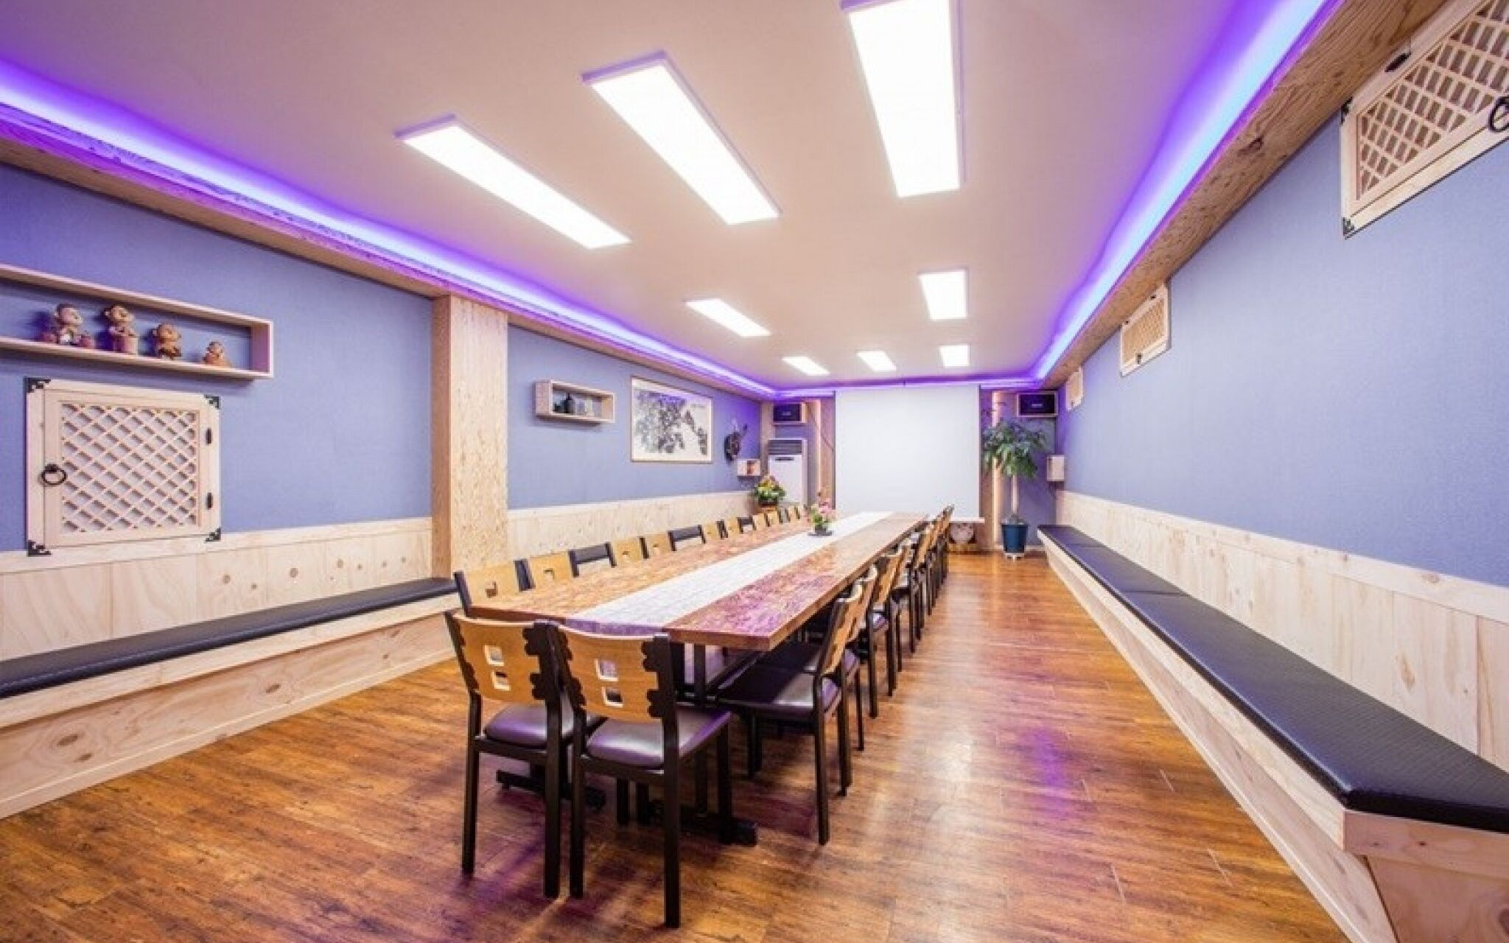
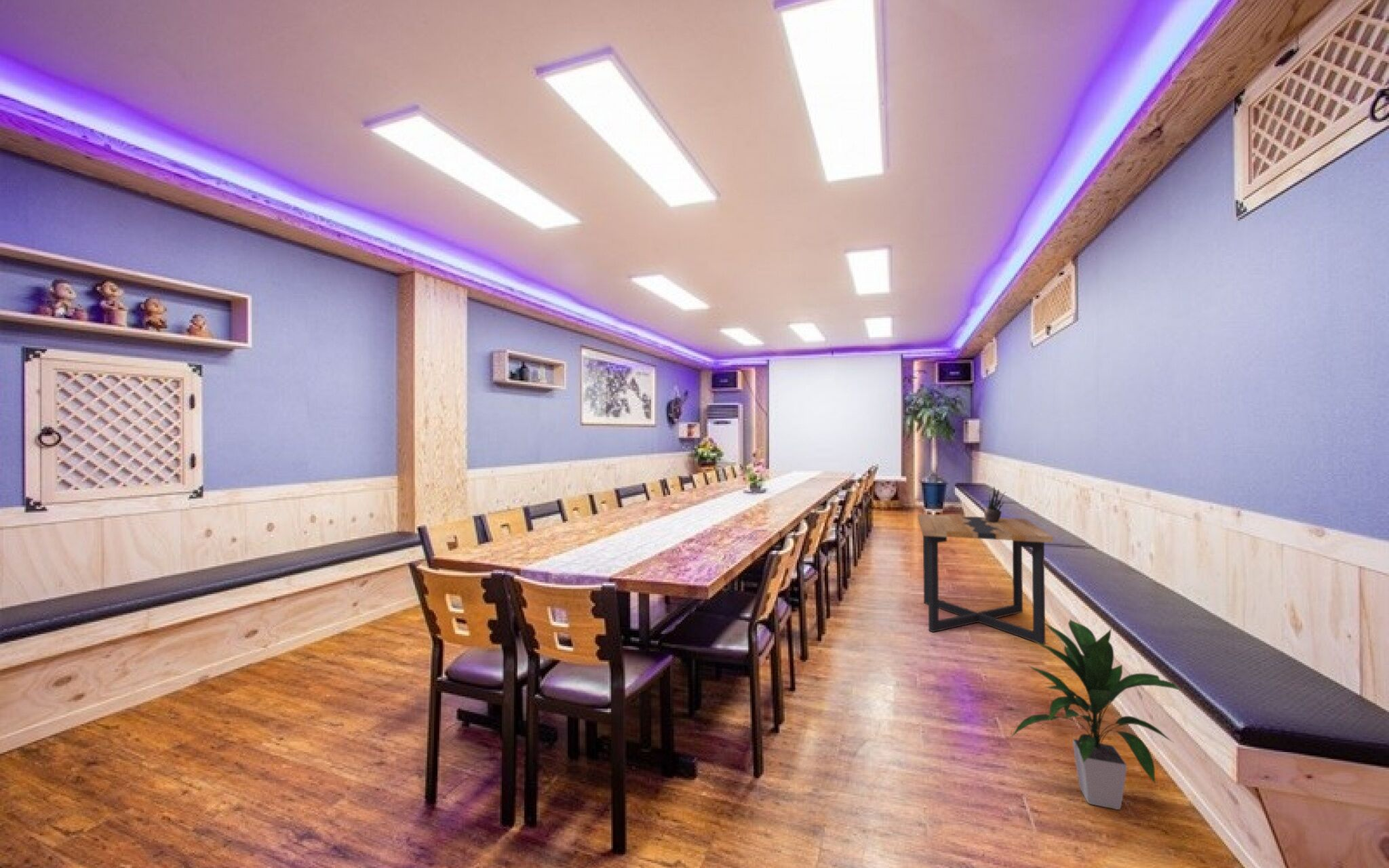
+ indoor plant [1009,618,1181,810]
+ side table [917,514,1054,645]
+ potted plant [983,485,1006,523]
